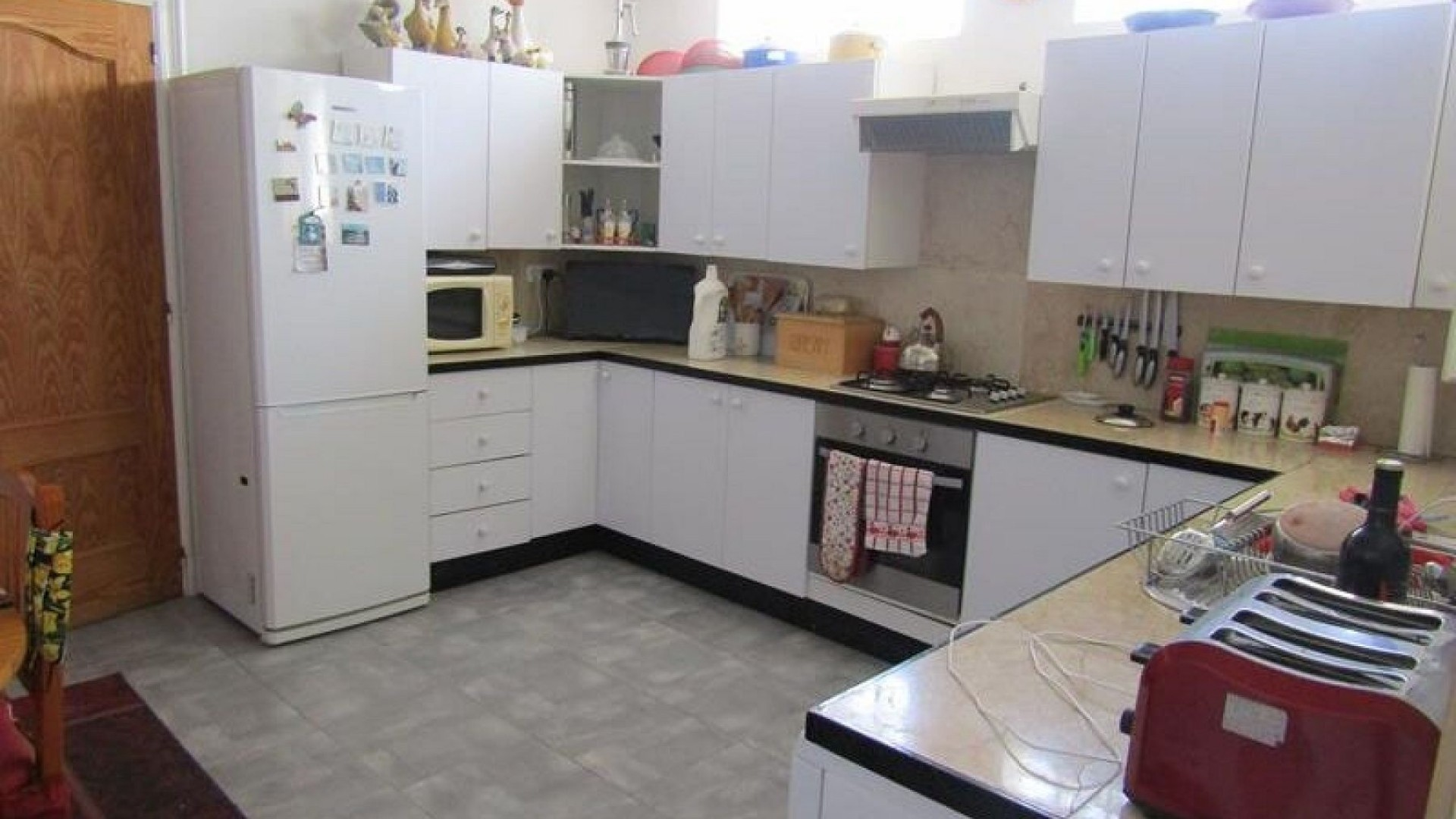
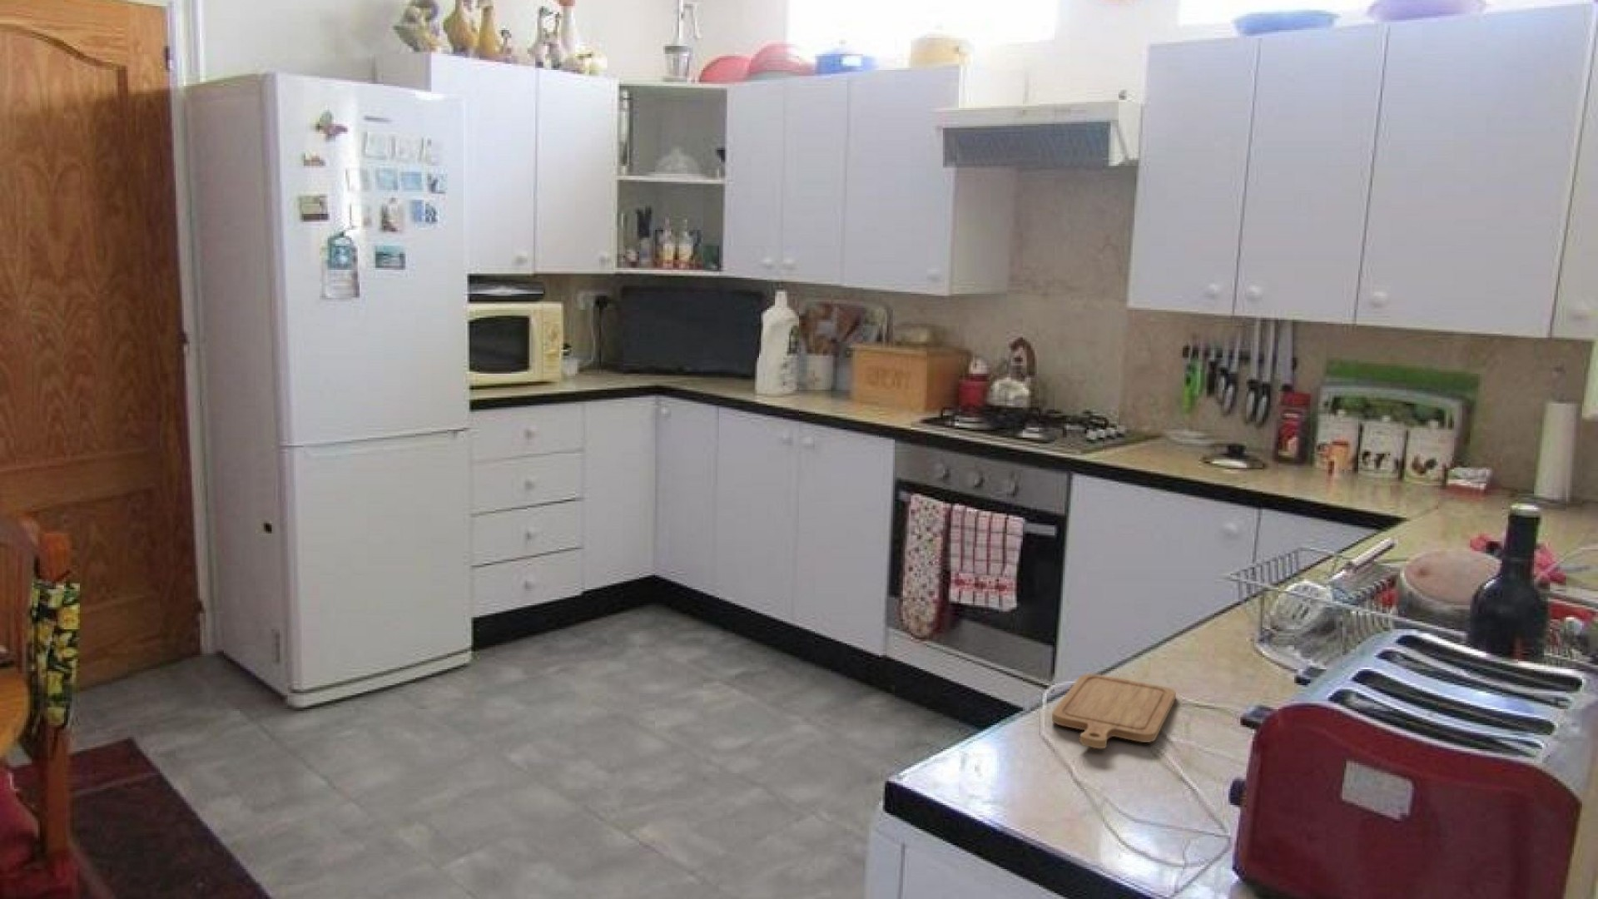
+ chopping board [1051,673,1177,749]
